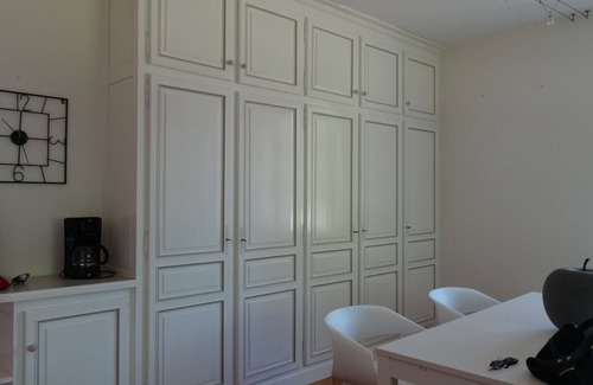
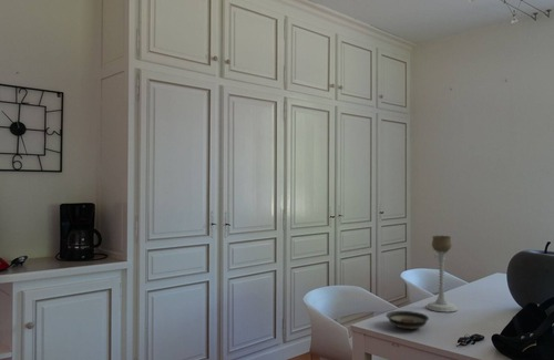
+ candle holder [424,235,459,313]
+ saucer [384,310,430,330]
